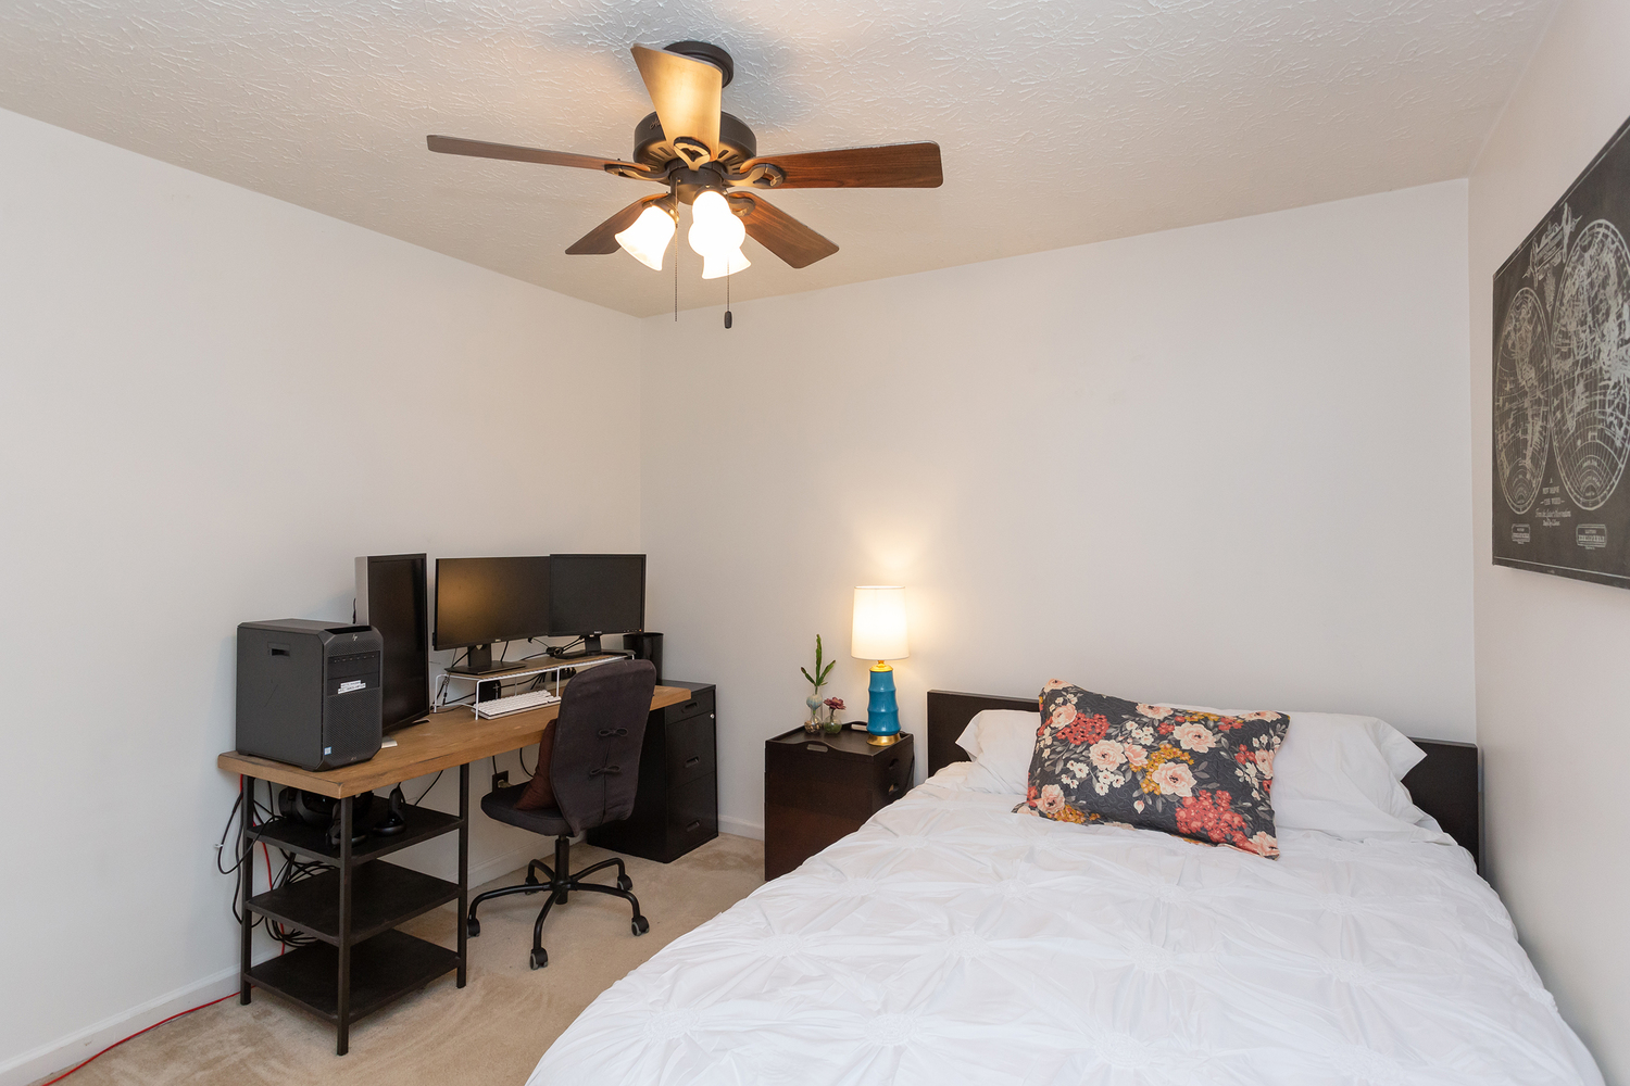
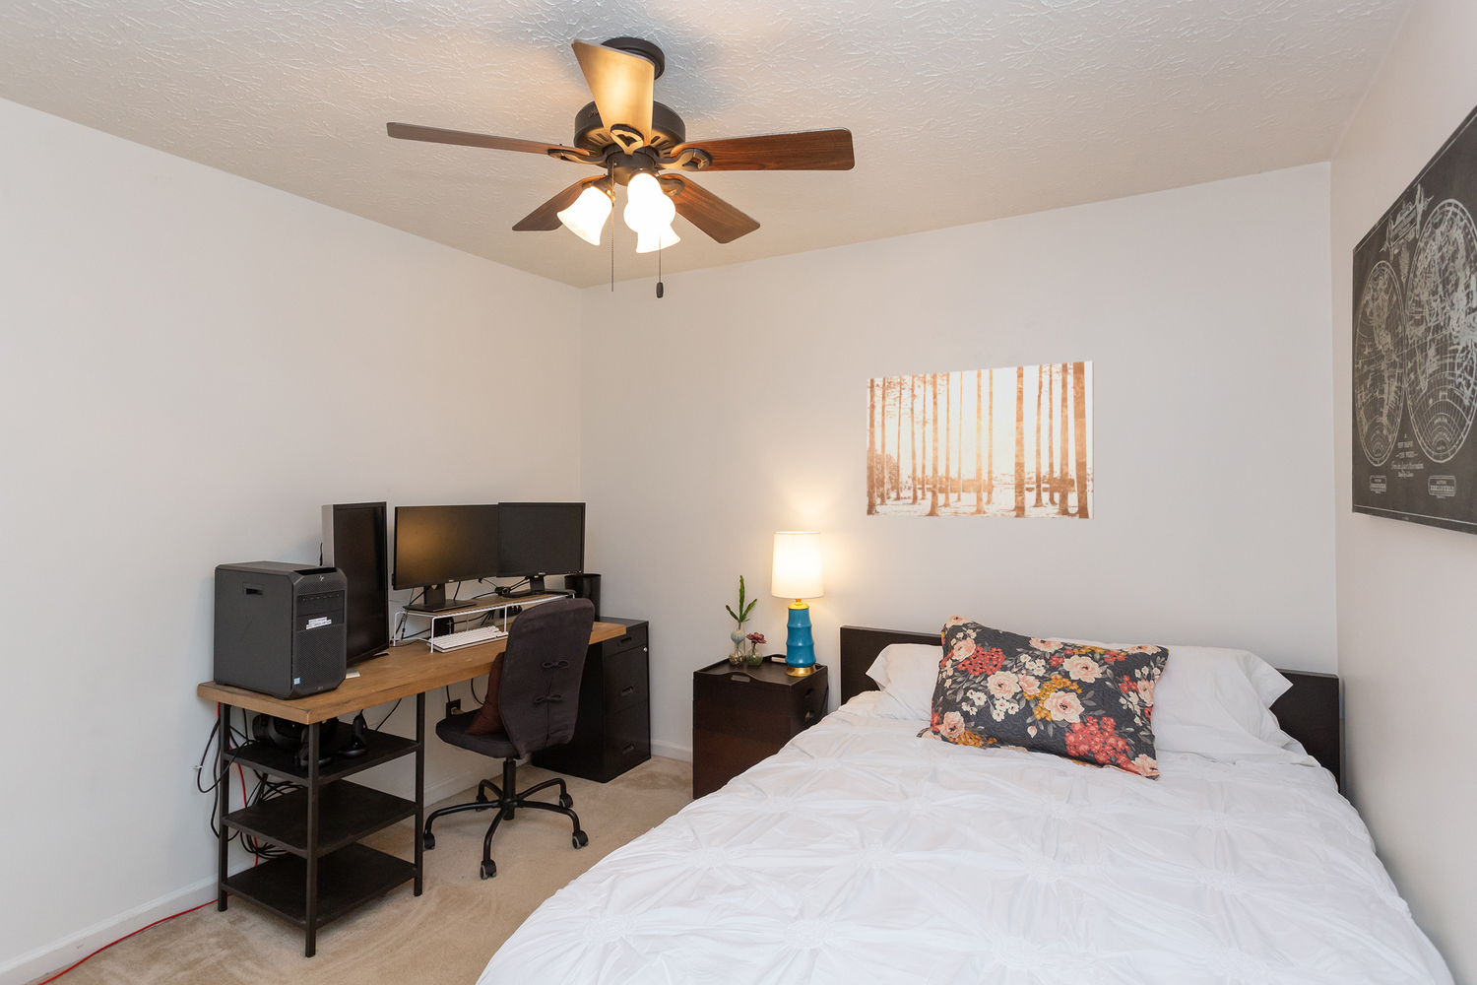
+ wall art [866,361,1093,519]
